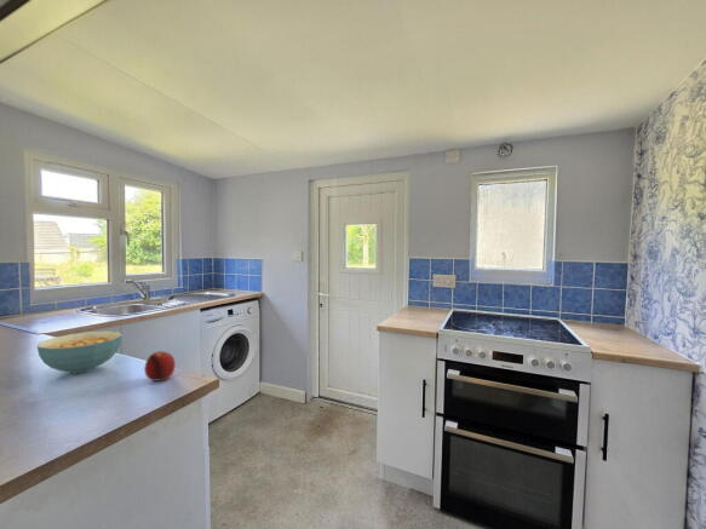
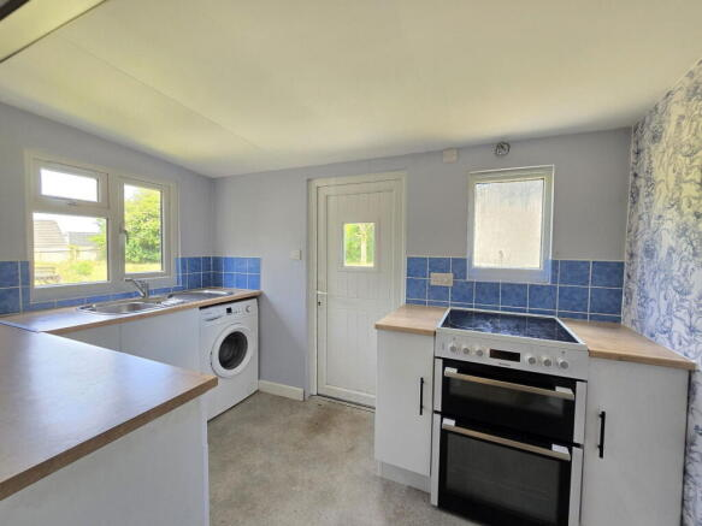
- cereal bowl [36,329,124,374]
- fruit [143,350,176,381]
